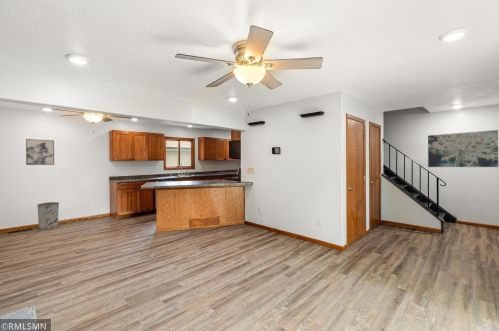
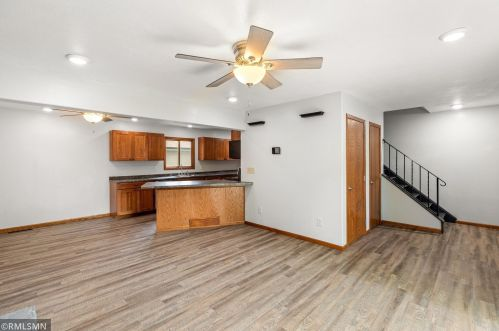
- trash can [36,201,60,231]
- wall art [25,138,55,166]
- wall art [427,129,499,168]
